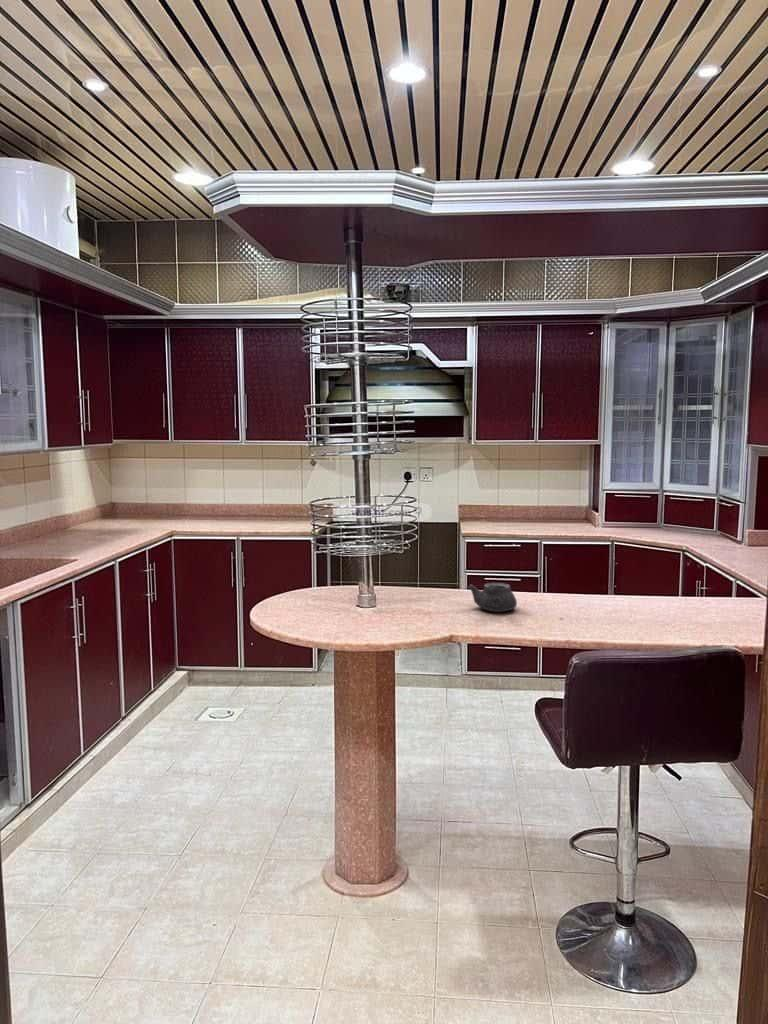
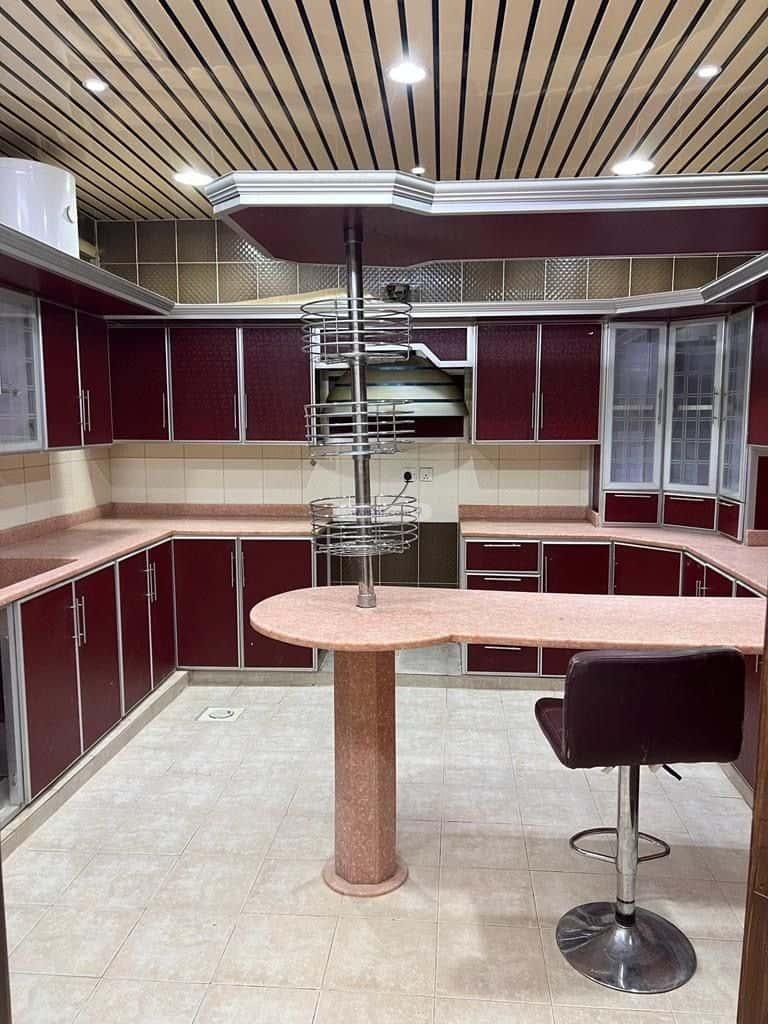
- teapot [467,582,518,613]
